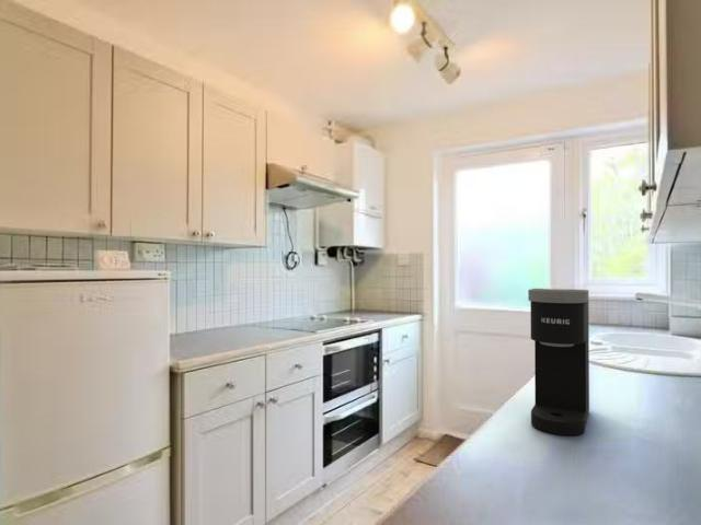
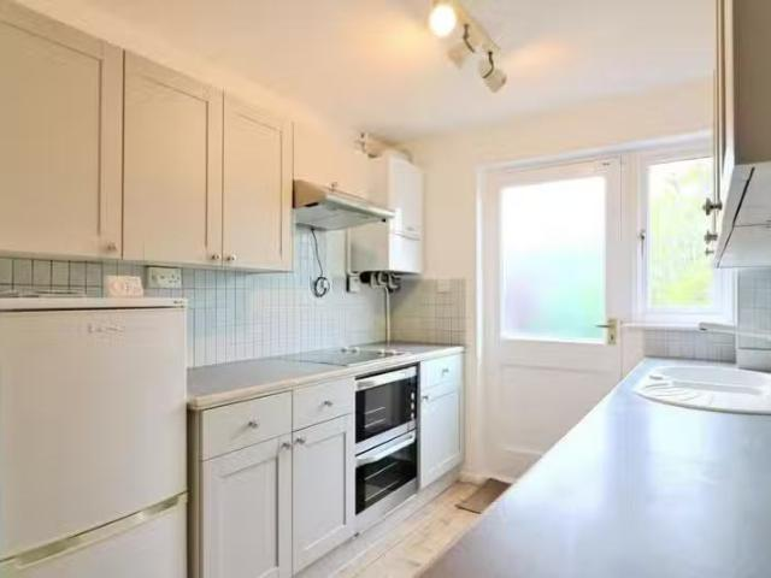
- coffee maker [527,288,590,438]
